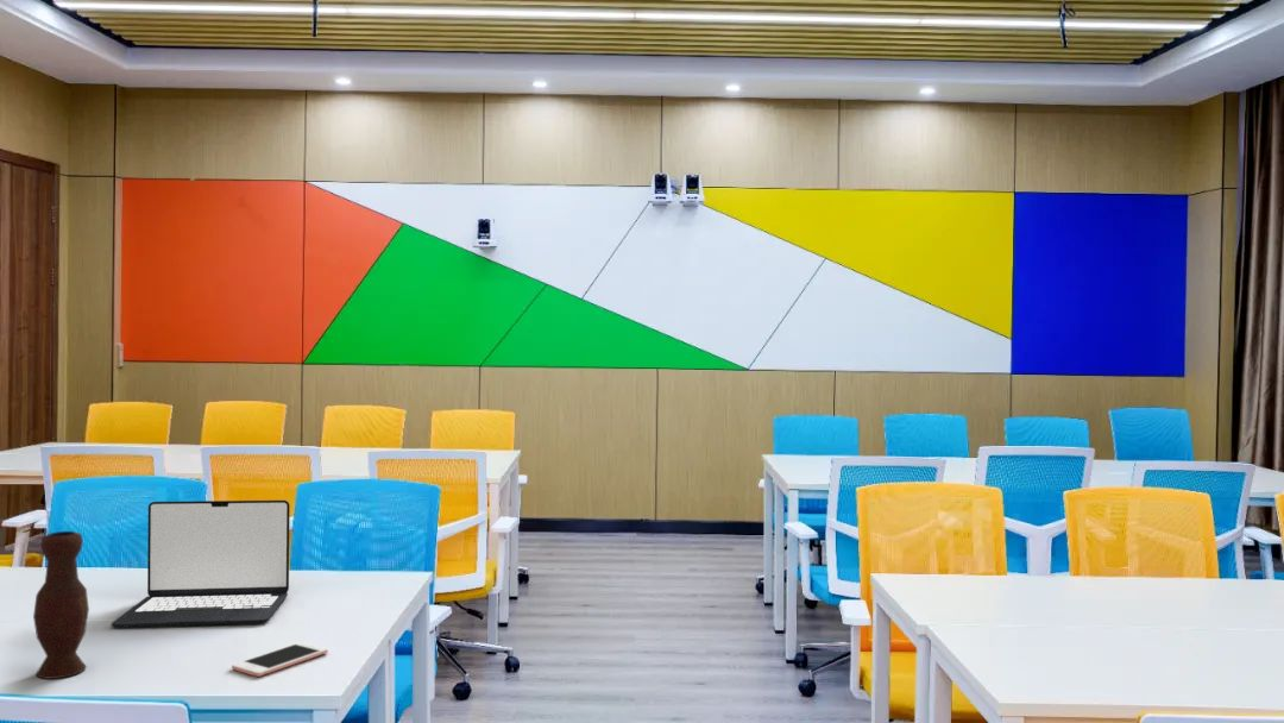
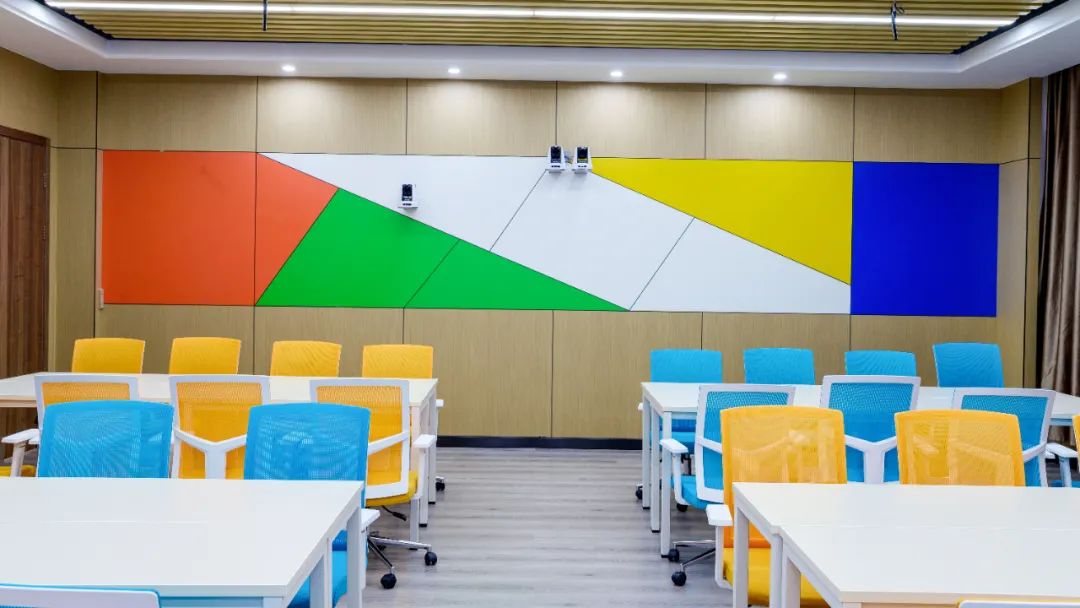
- cell phone [231,641,329,678]
- vase [32,530,90,680]
- laptop [111,499,291,629]
